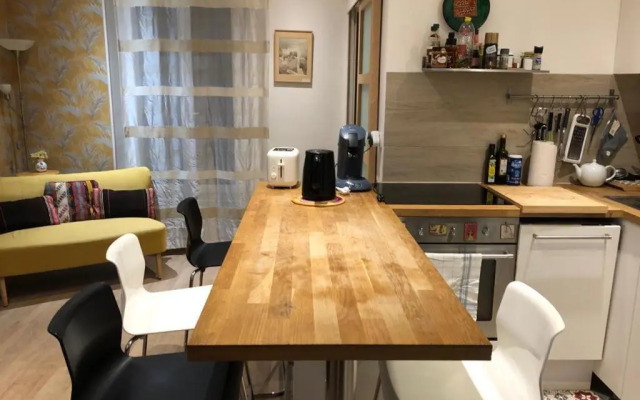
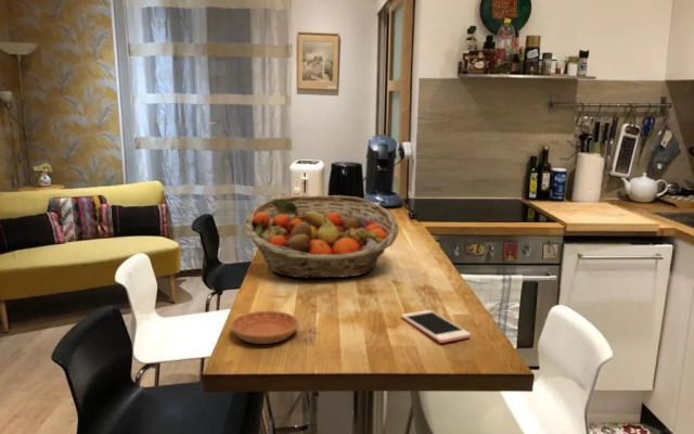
+ saucer [230,310,299,345]
+ cell phone [400,309,472,344]
+ fruit basket [244,194,400,279]
